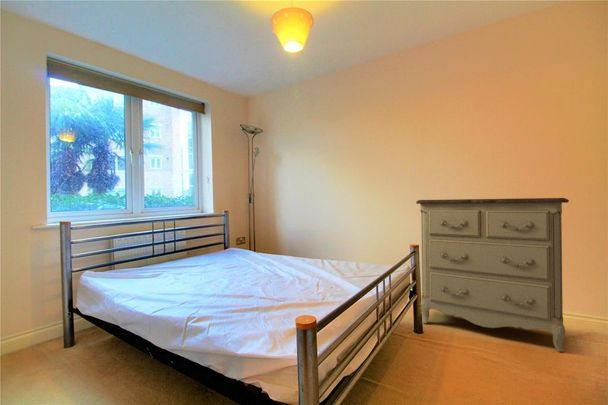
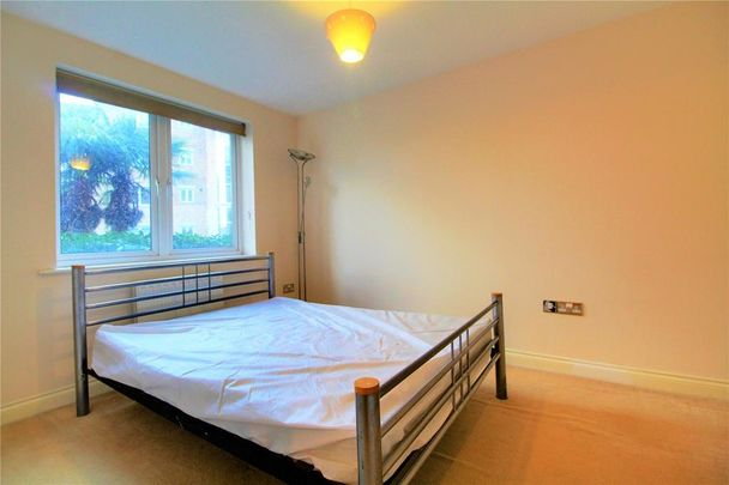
- dresser [415,197,570,353]
